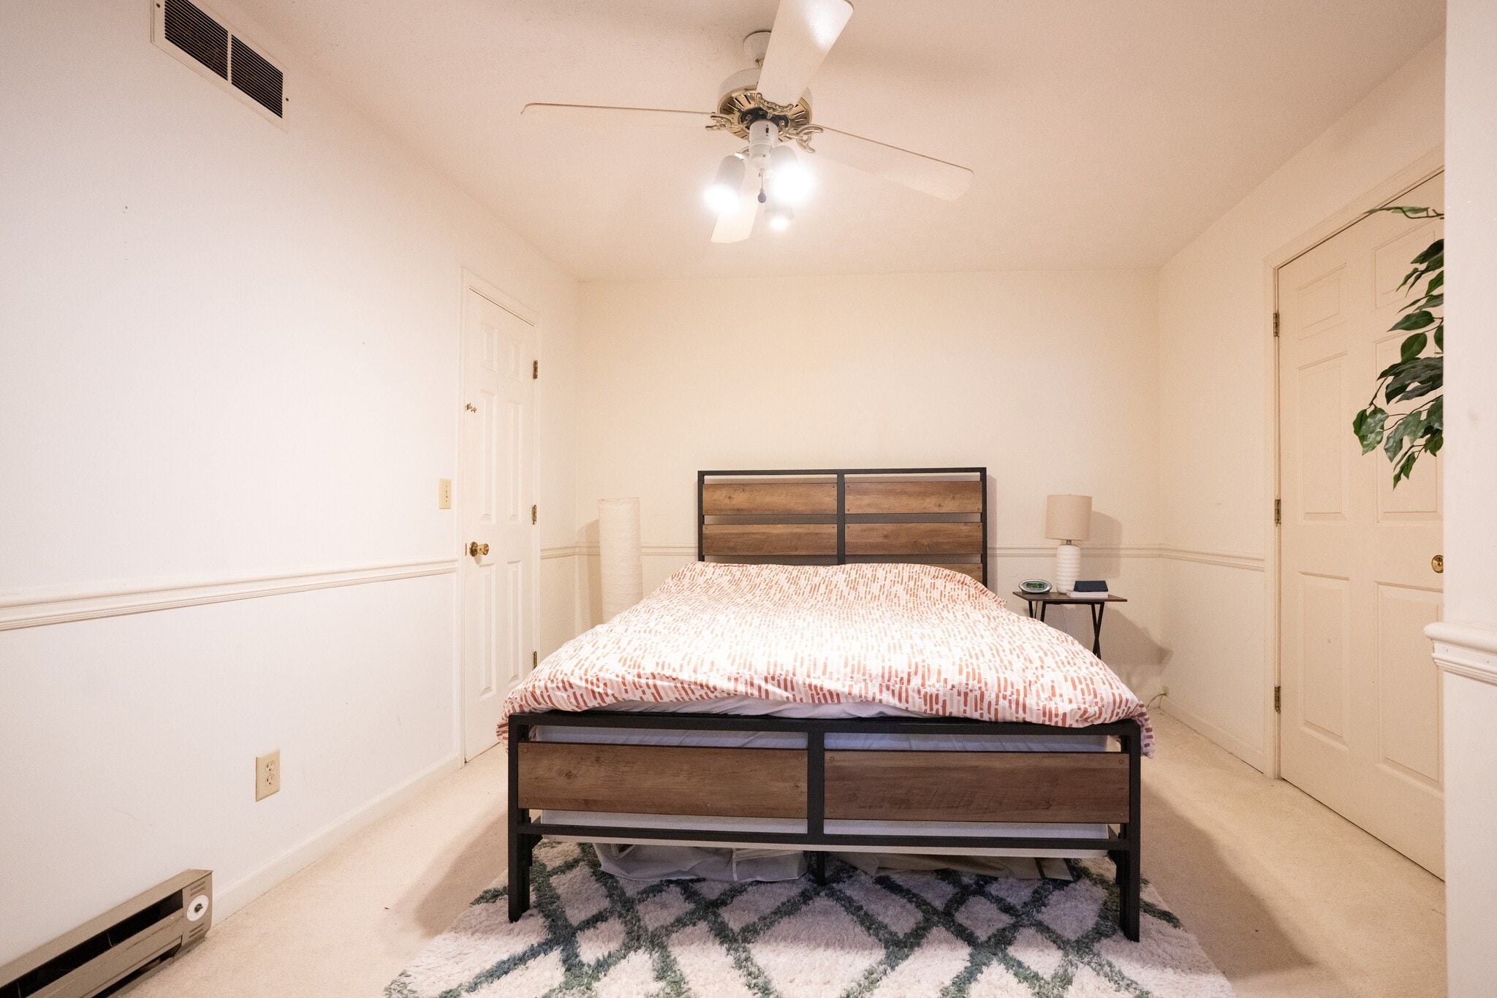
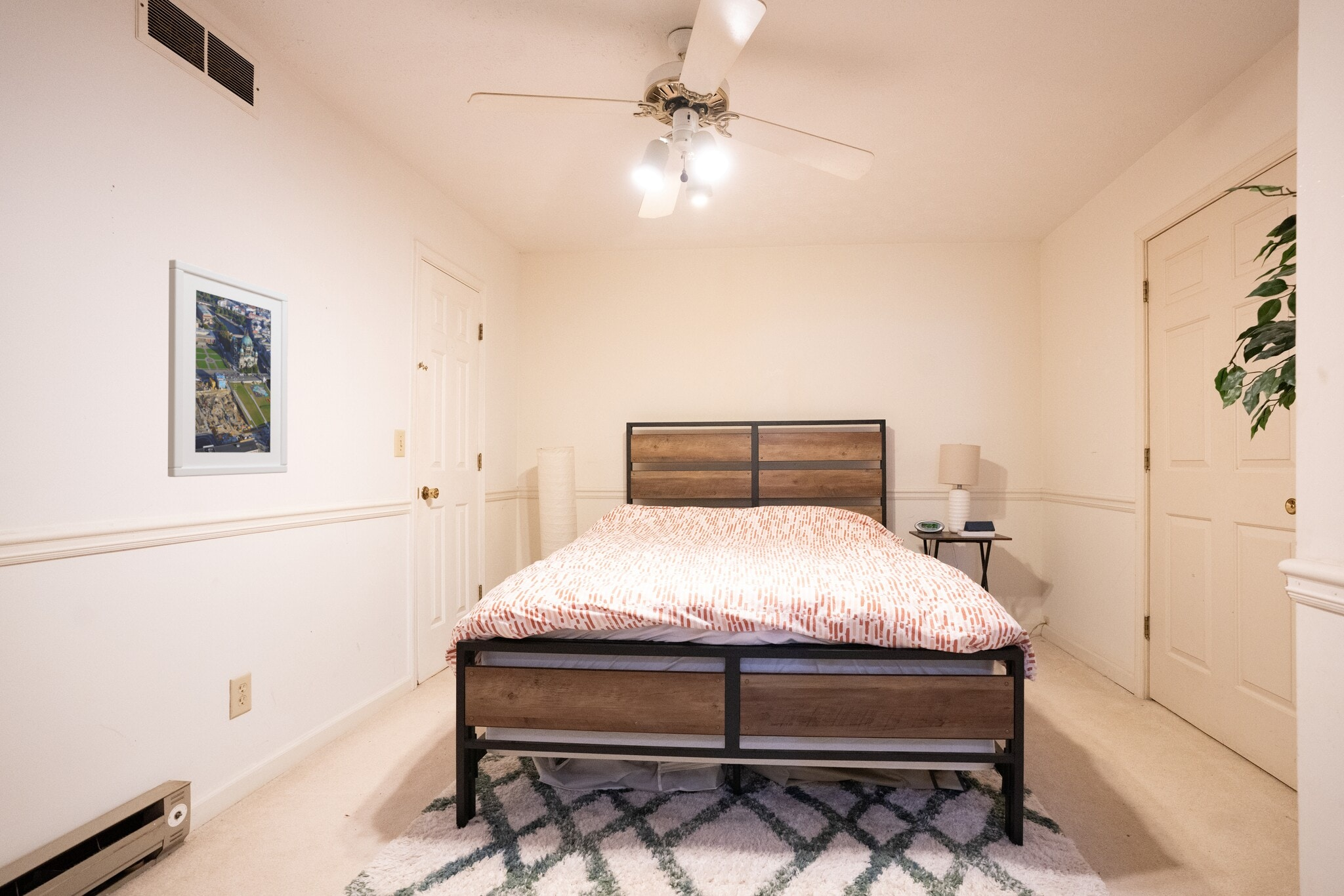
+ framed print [167,259,289,478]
